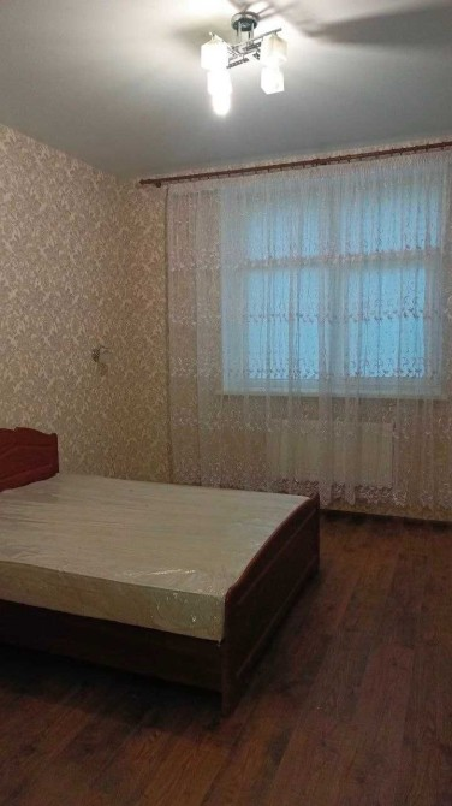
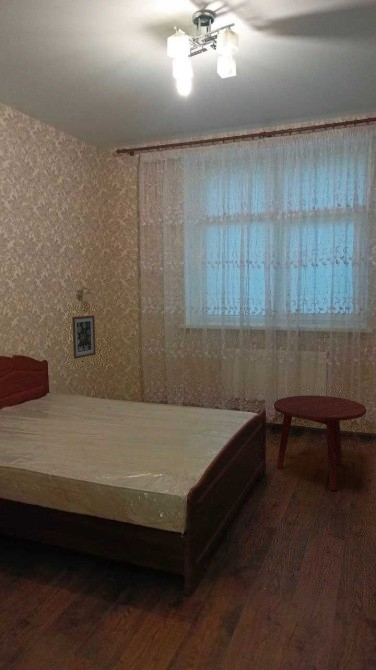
+ side table [273,394,367,491]
+ wall art [71,314,97,360]
